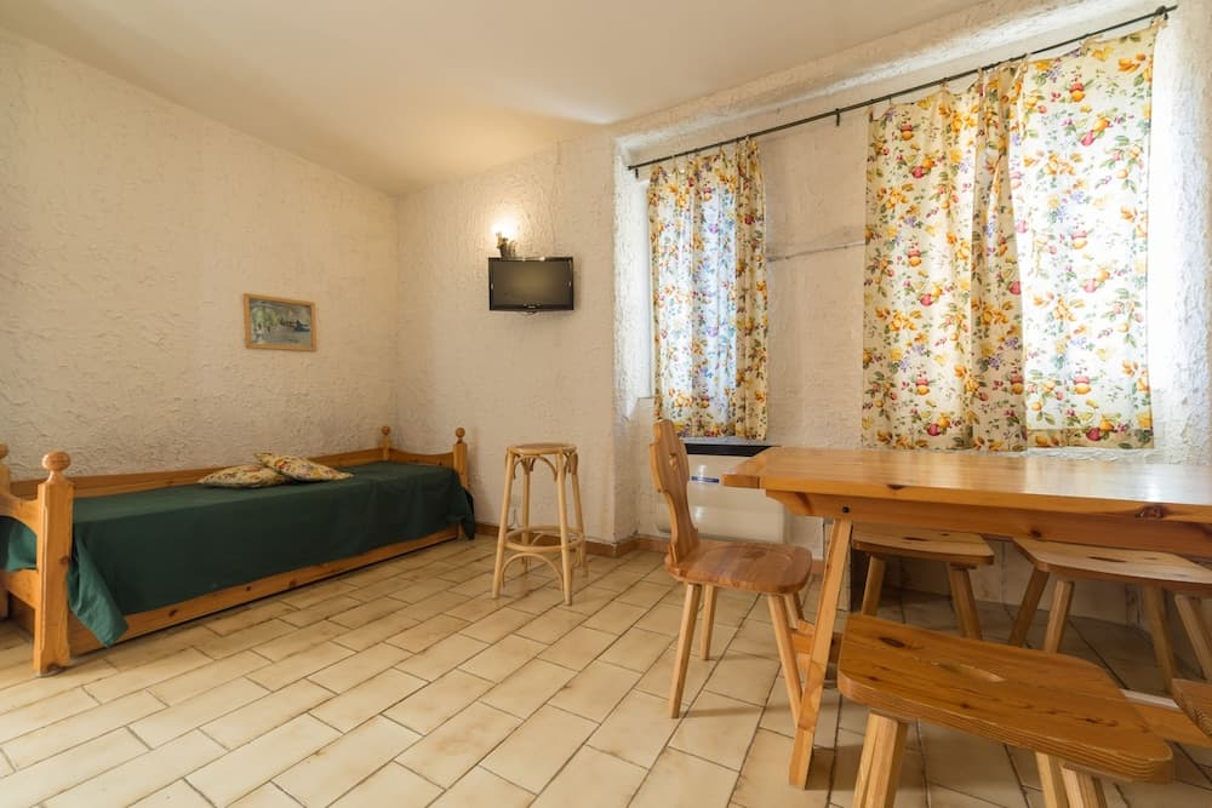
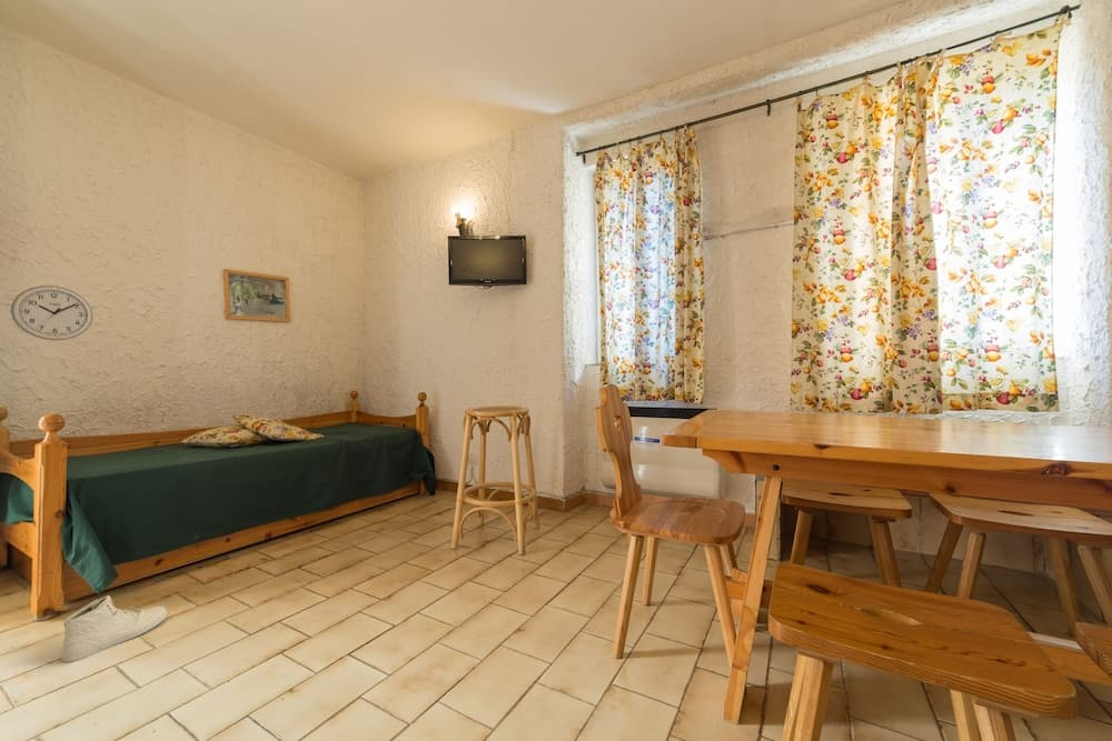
+ wall clock [10,284,93,341]
+ sneaker [61,594,168,663]
